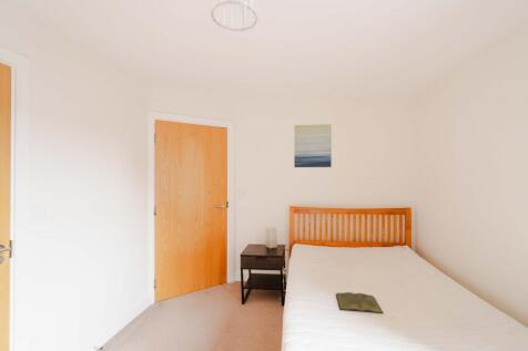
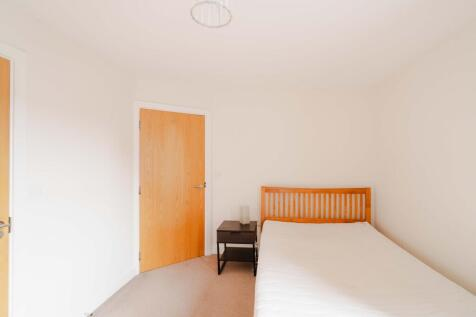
- book [335,291,384,314]
- wall art [293,123,333,168]
